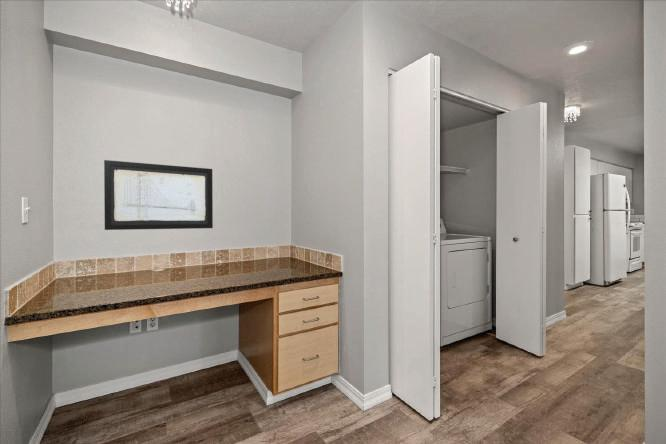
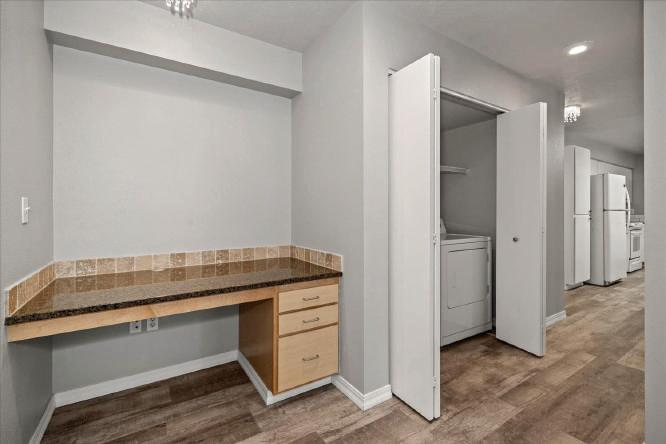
- wall art [103,159,214,231]
